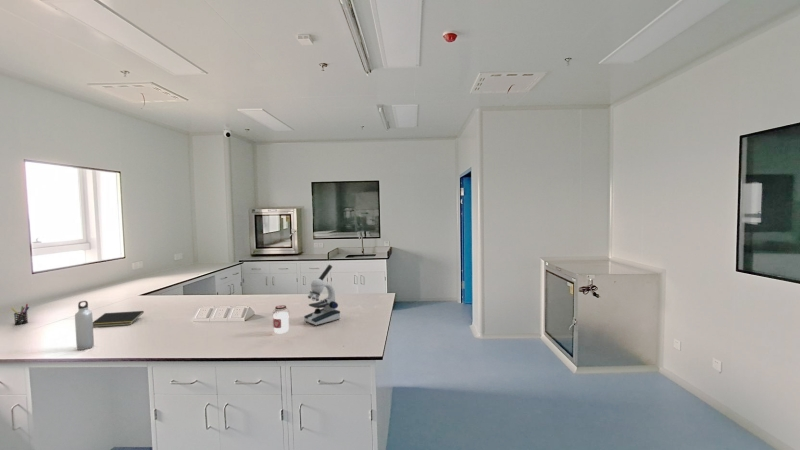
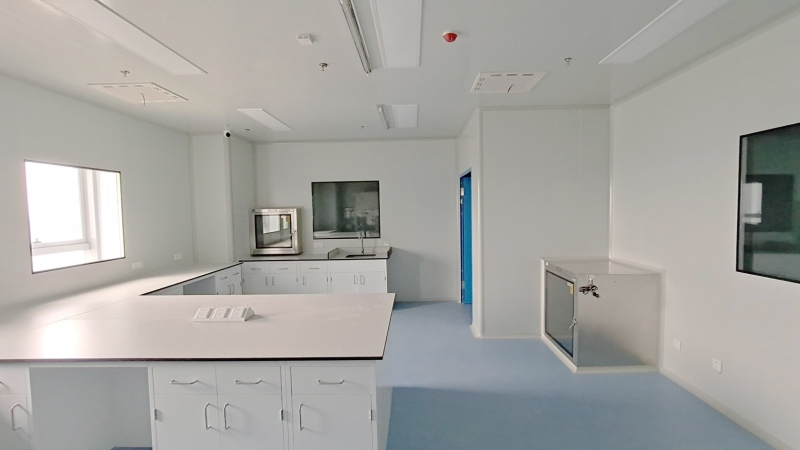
- notepad [93,310,145,328]
- water bottle [74,300,95,351]
- microscope [303,264,341,327]
- pen holder [10,303,30,326]
- jar [272,304,290,334]
